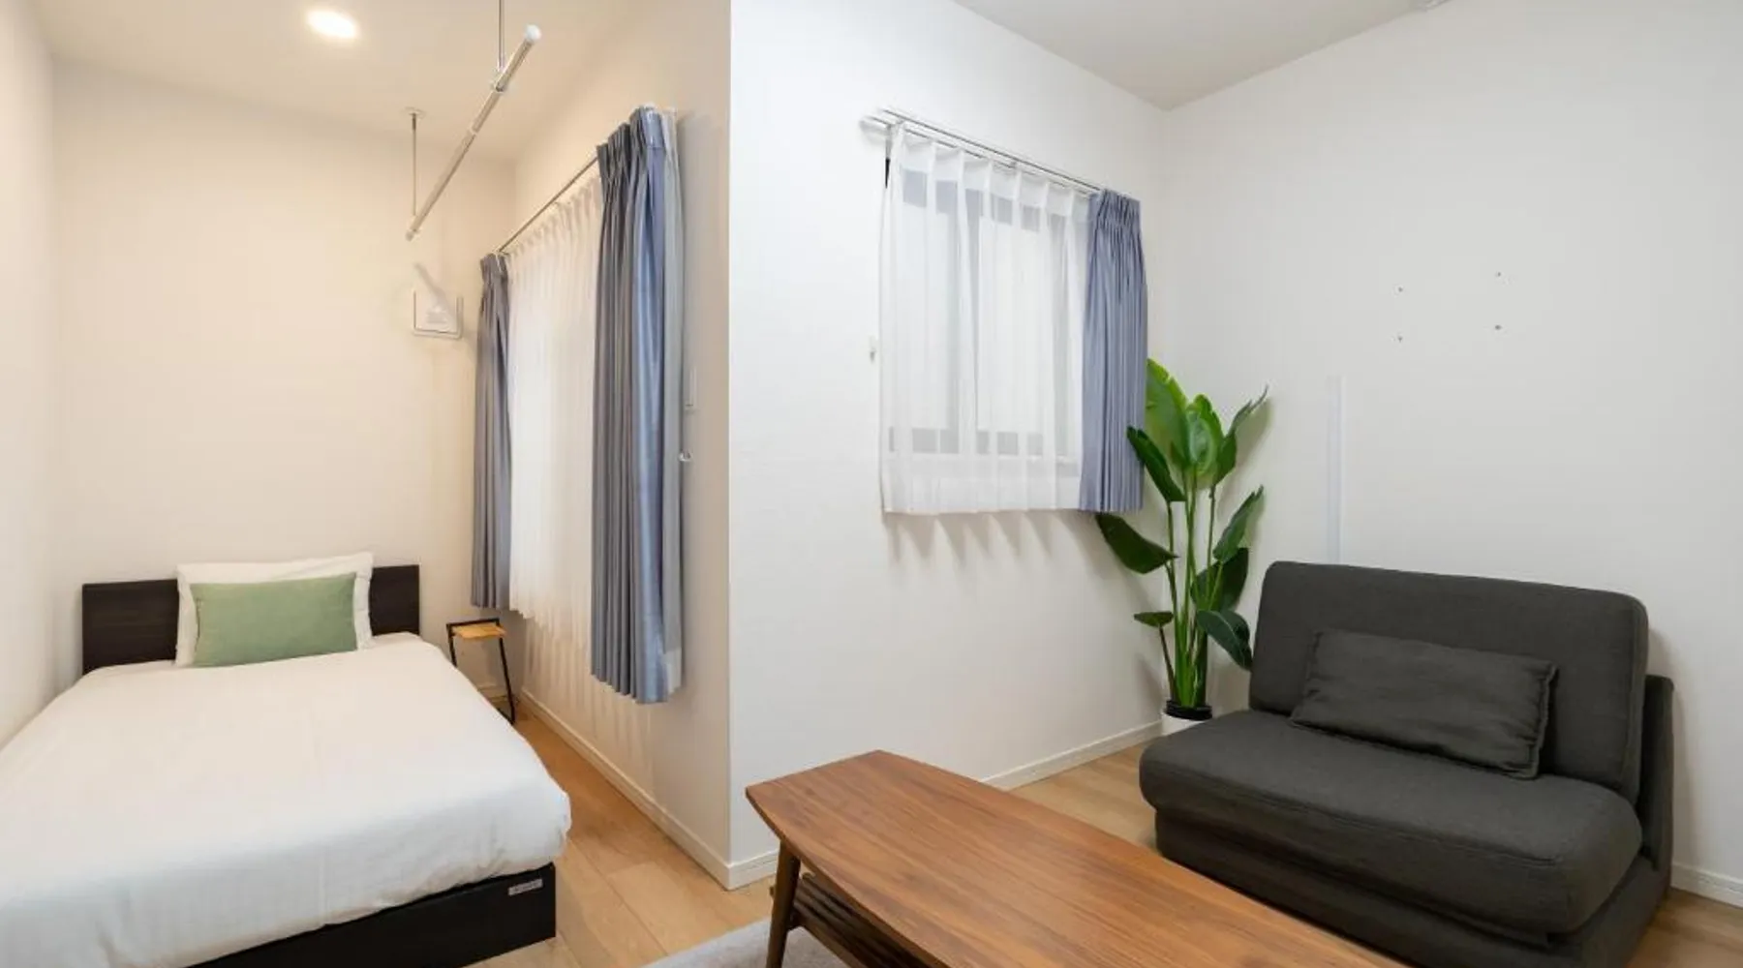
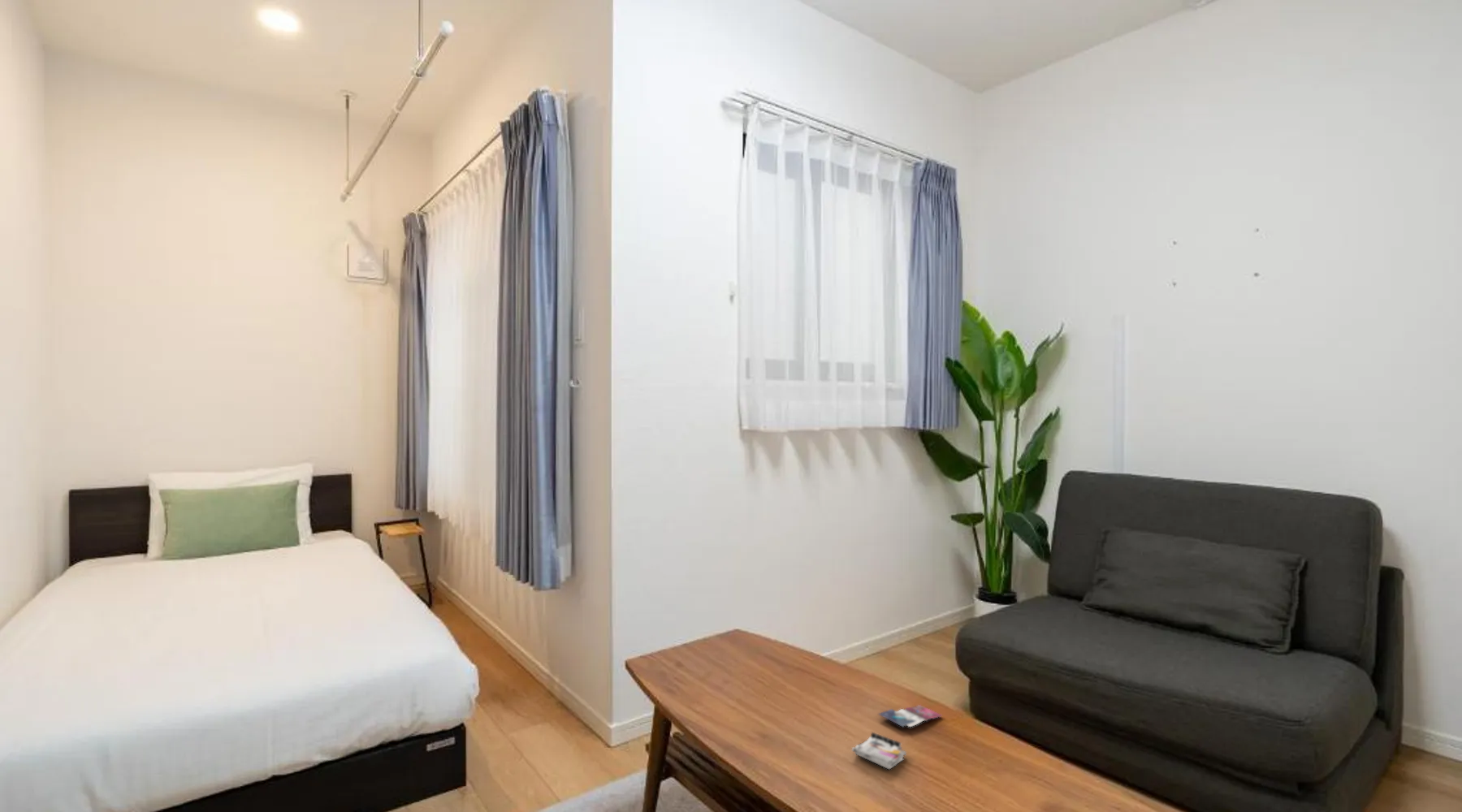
+ magazine [851,704,943,771]
